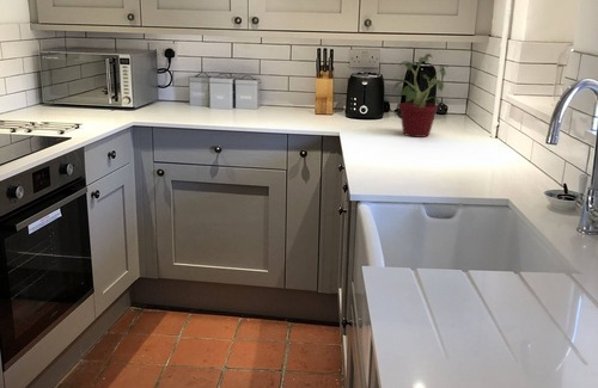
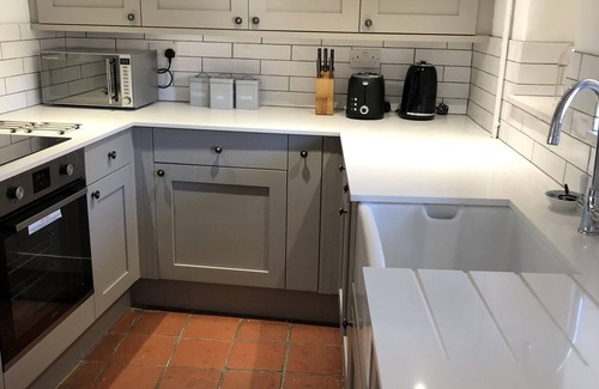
- potted plant [391,53,448,138]
